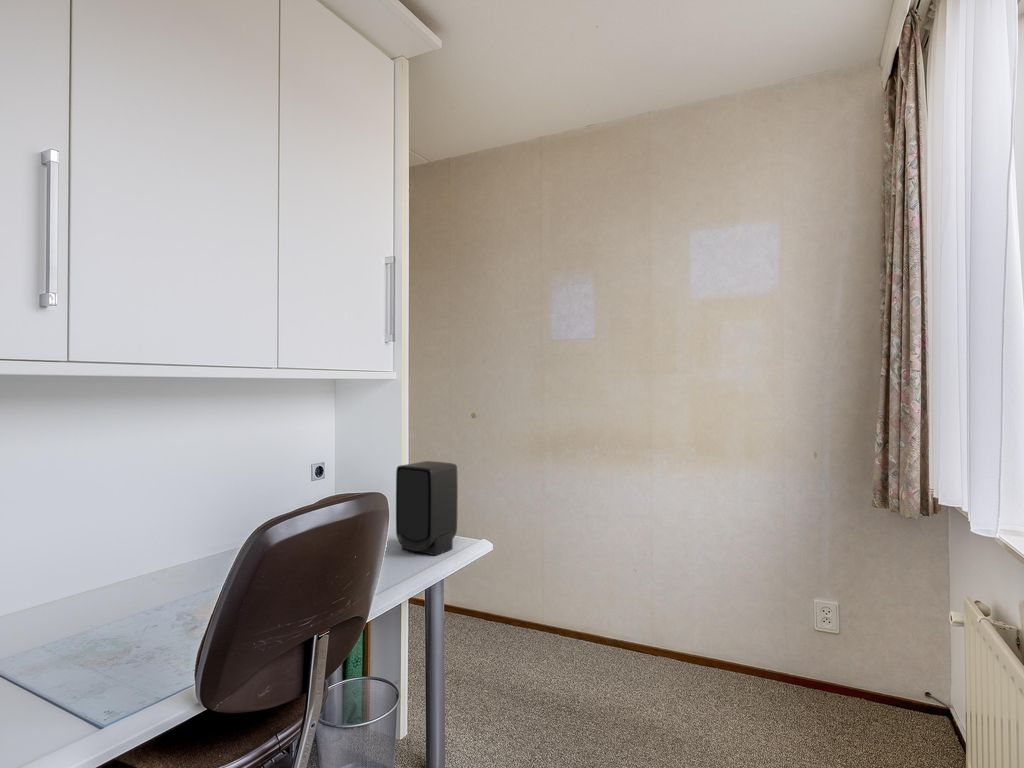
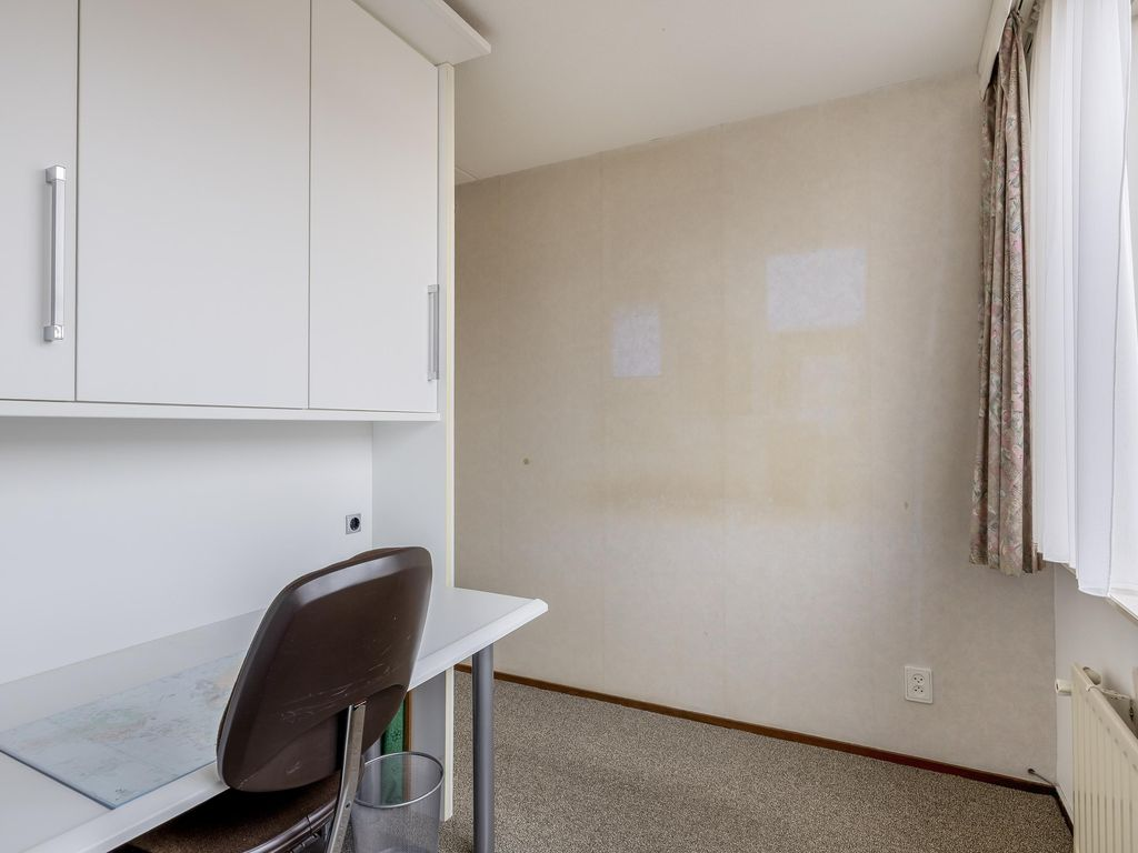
- speaker [395,460,459,556]
